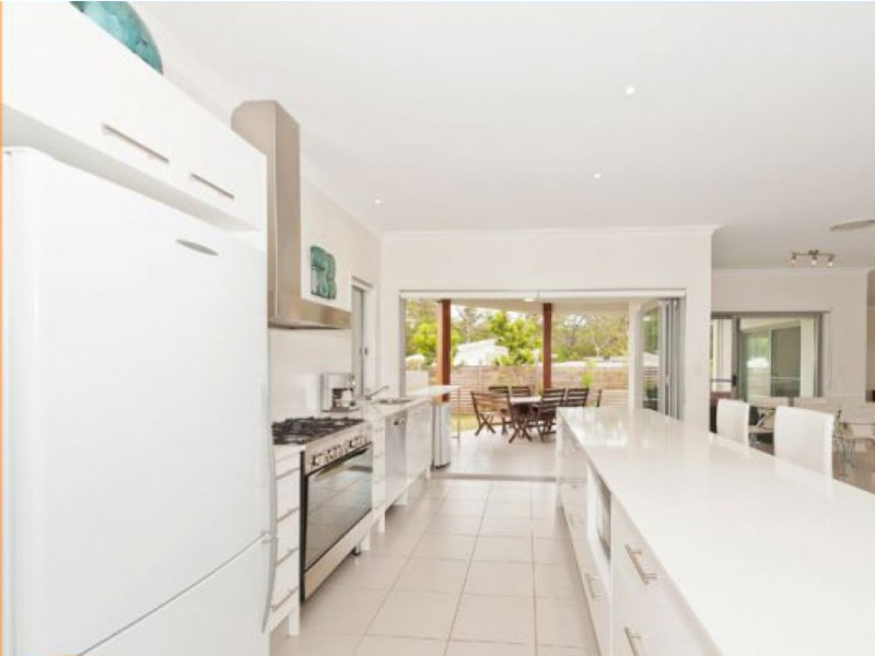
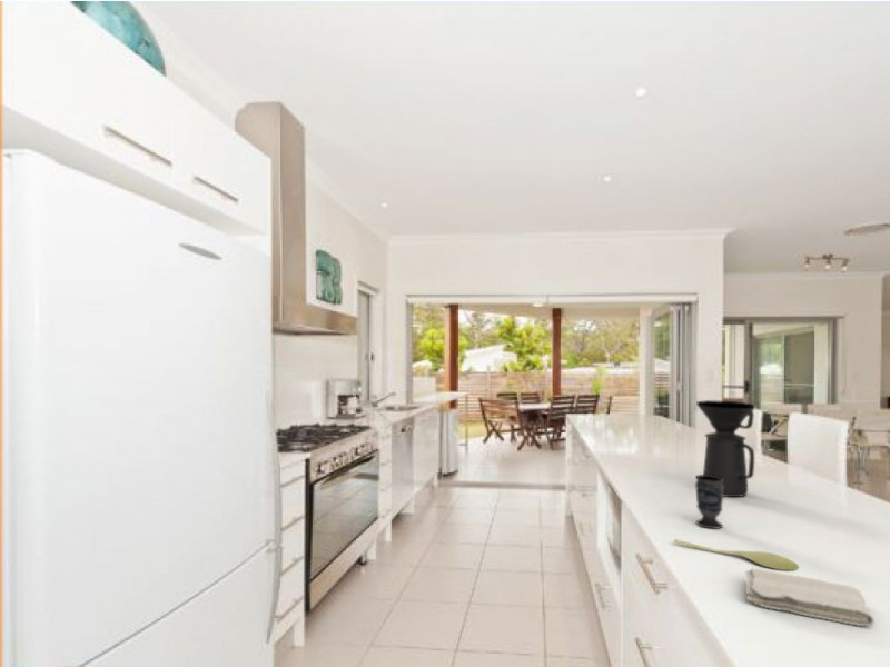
+ cup [694,474,724,530]
+ spoon [673,538,800,571]
+ coffee maker [695,399,756,498]
+ washcloth [744,567,876,627]
